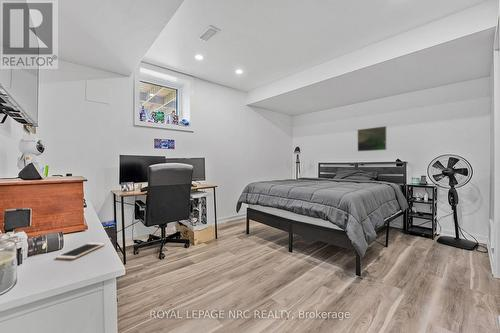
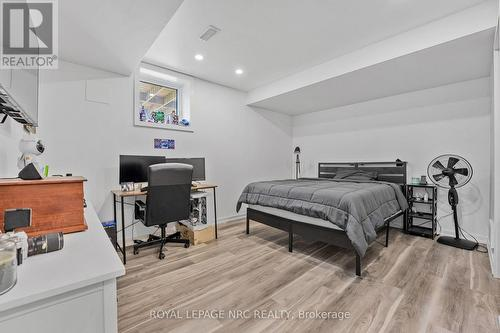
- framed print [357,125,388,152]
- cell phone [55,242,106,260]
